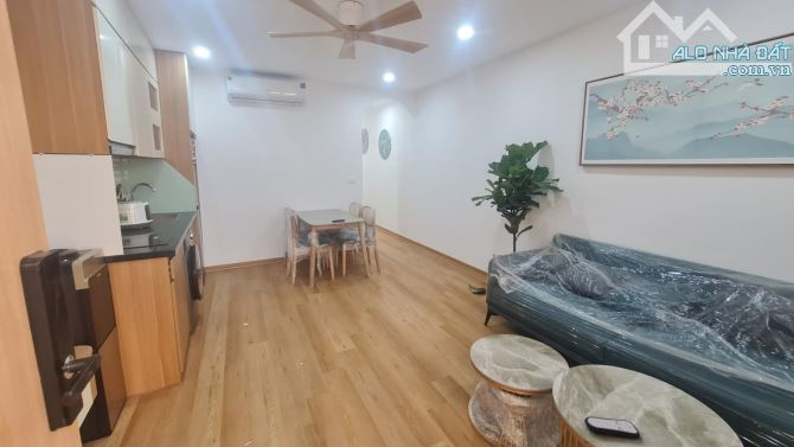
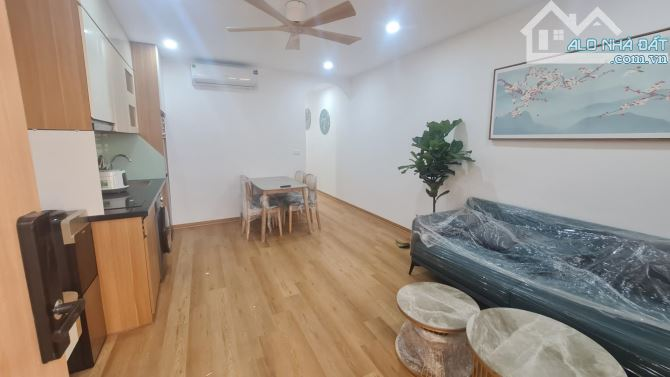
- remote control [583,415,641,440]
